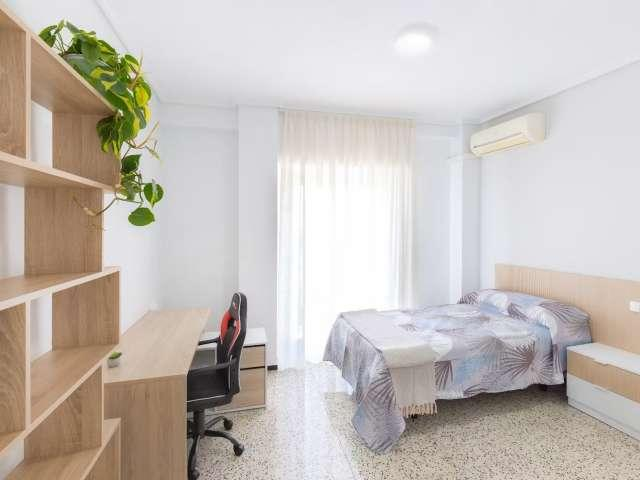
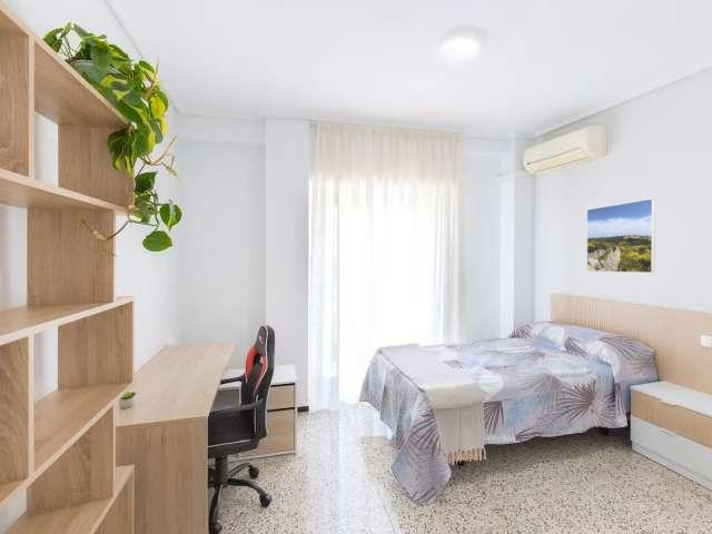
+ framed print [585,197,656,274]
